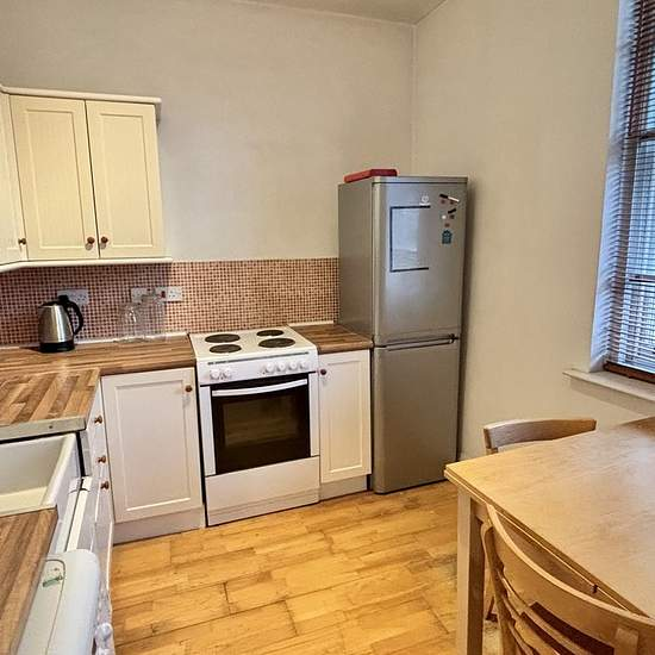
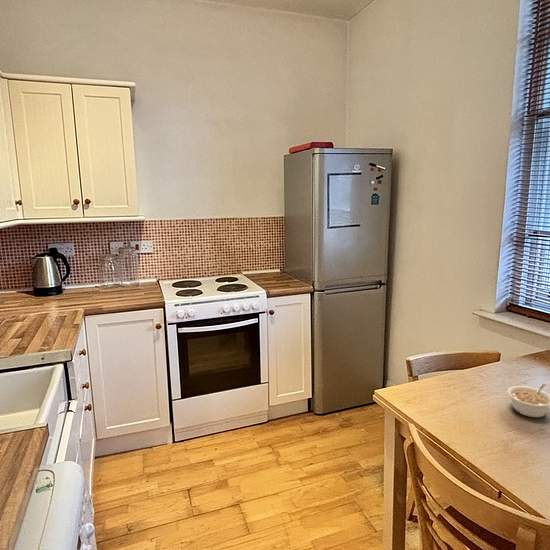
+ legume [506,383,550,418]
